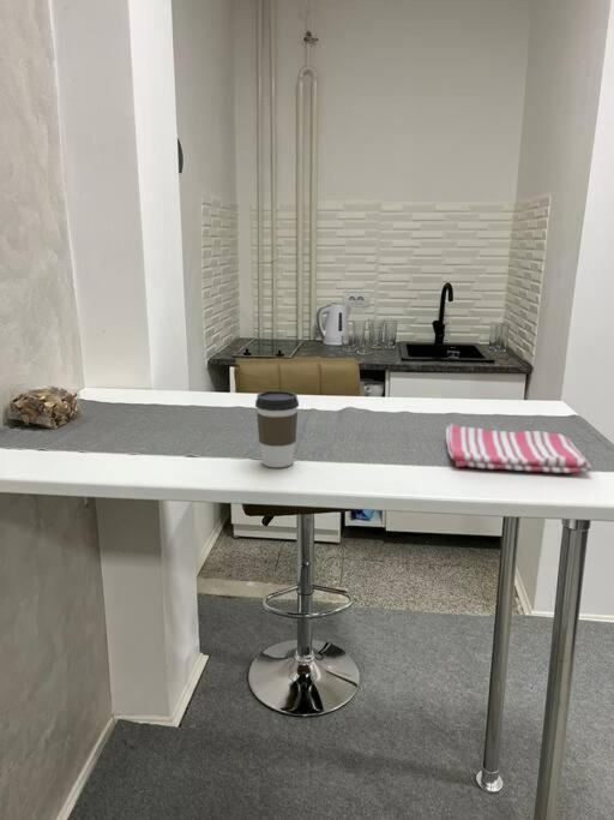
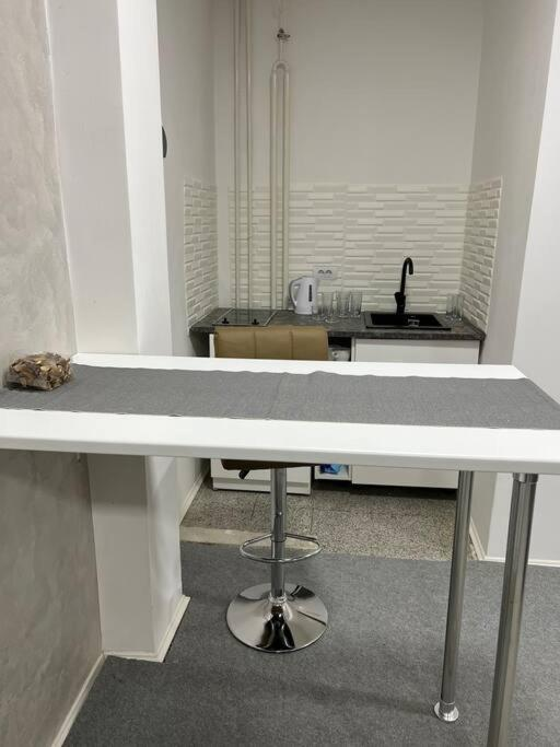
- coffee cup [254,389,300,468]
- dish towel [445,423,592,474]
